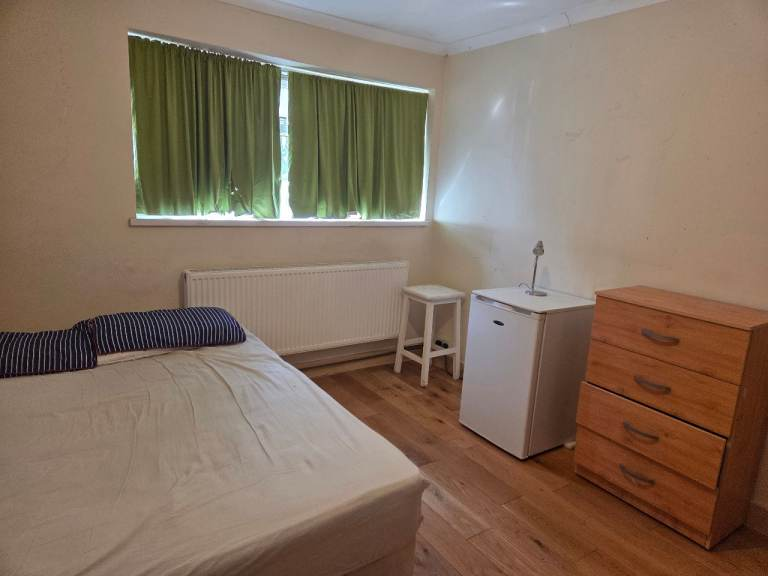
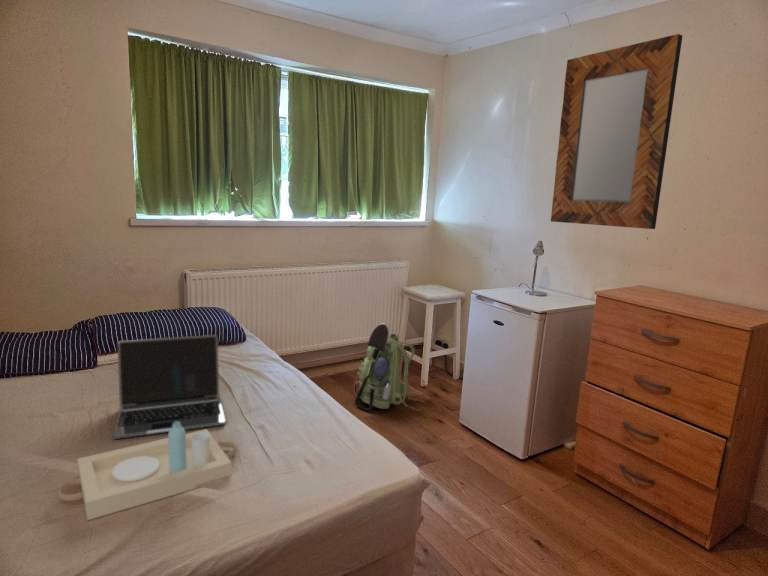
+ serving tray [57,421,237,522]
+ backpack [353,322,425,411]
+ home mirror [550,33,683,230]
+ laptop [112,334,227,440]
